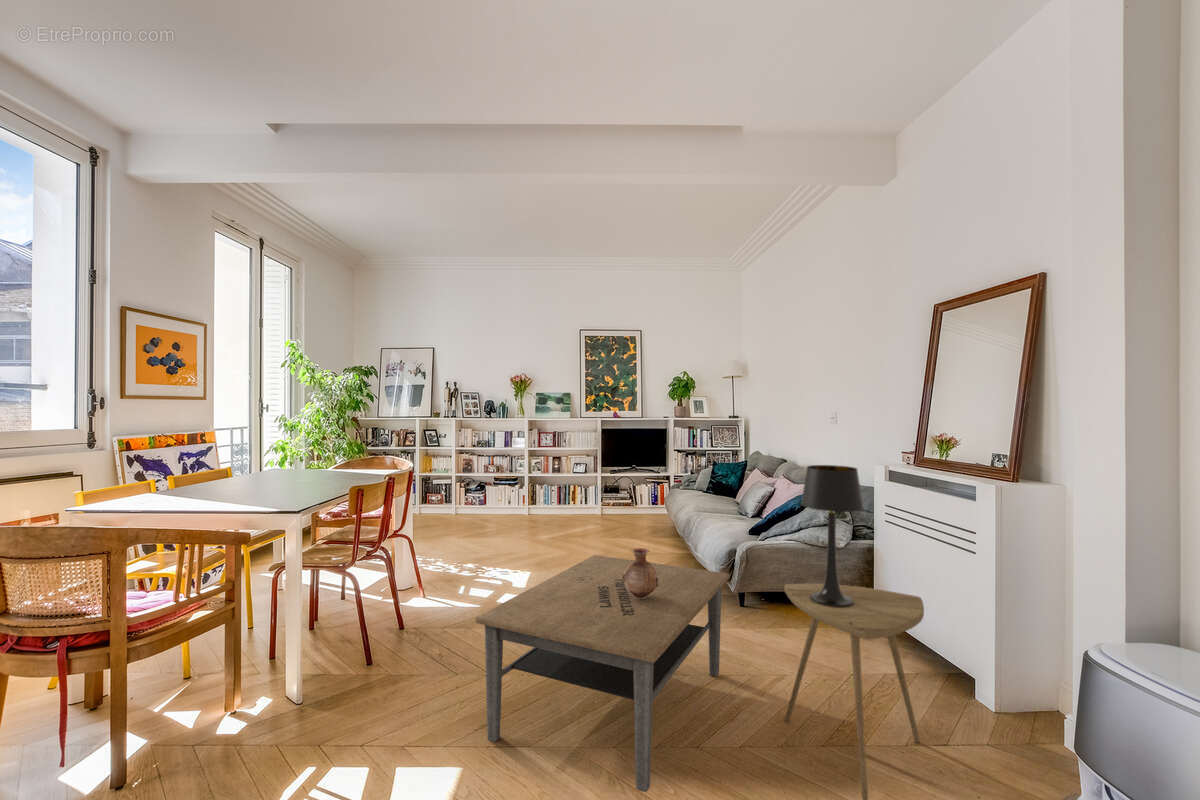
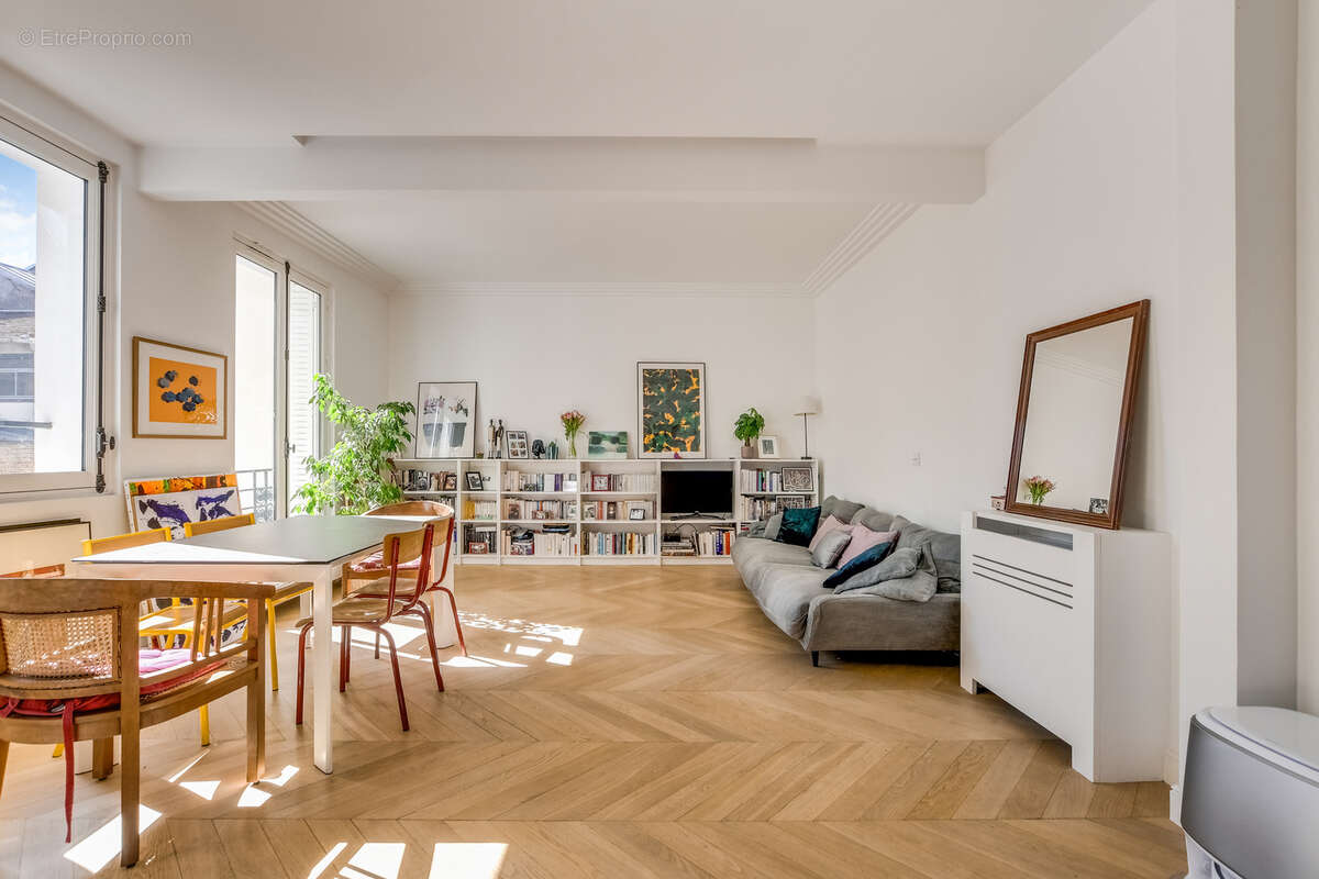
- table lamp [800,464,865,607]
- vase [622,547,661,599]
- side table [783,583,925,800]
- coffee table [474,554,731,793]
